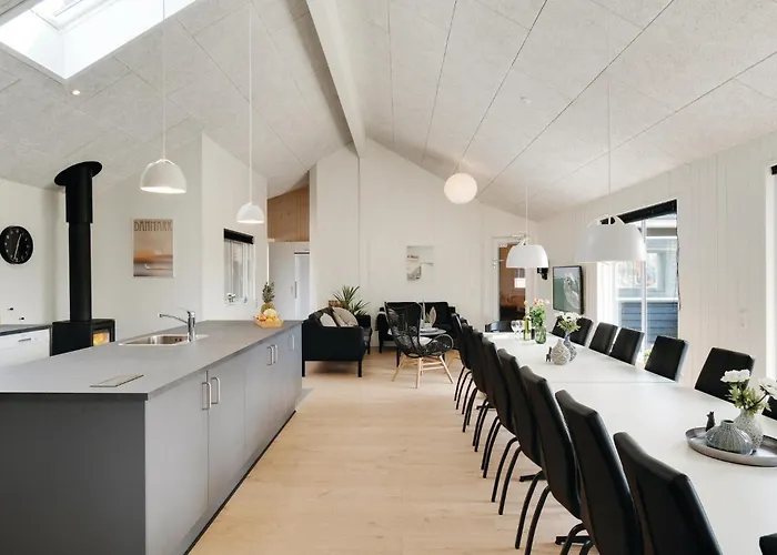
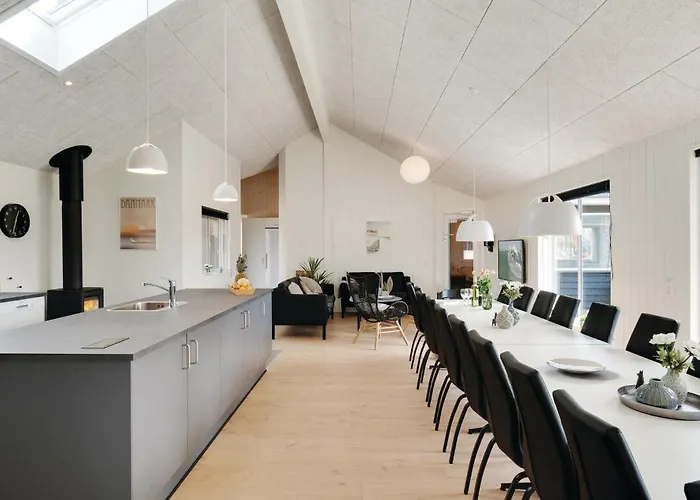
+ plate [546,357,607,375]
